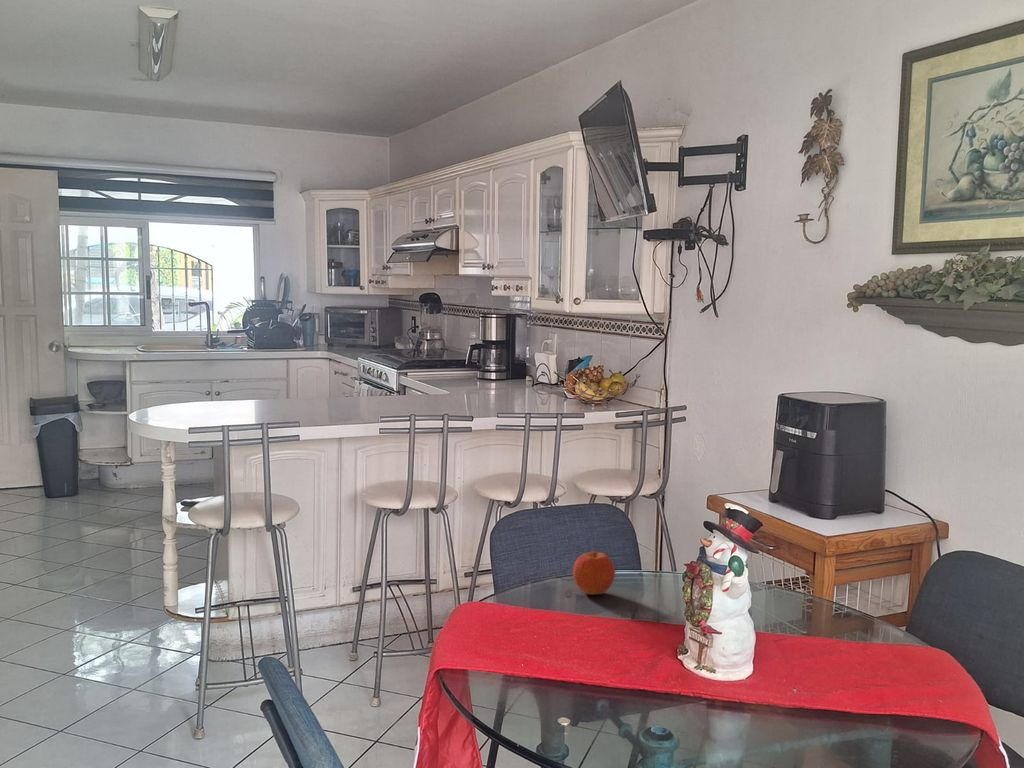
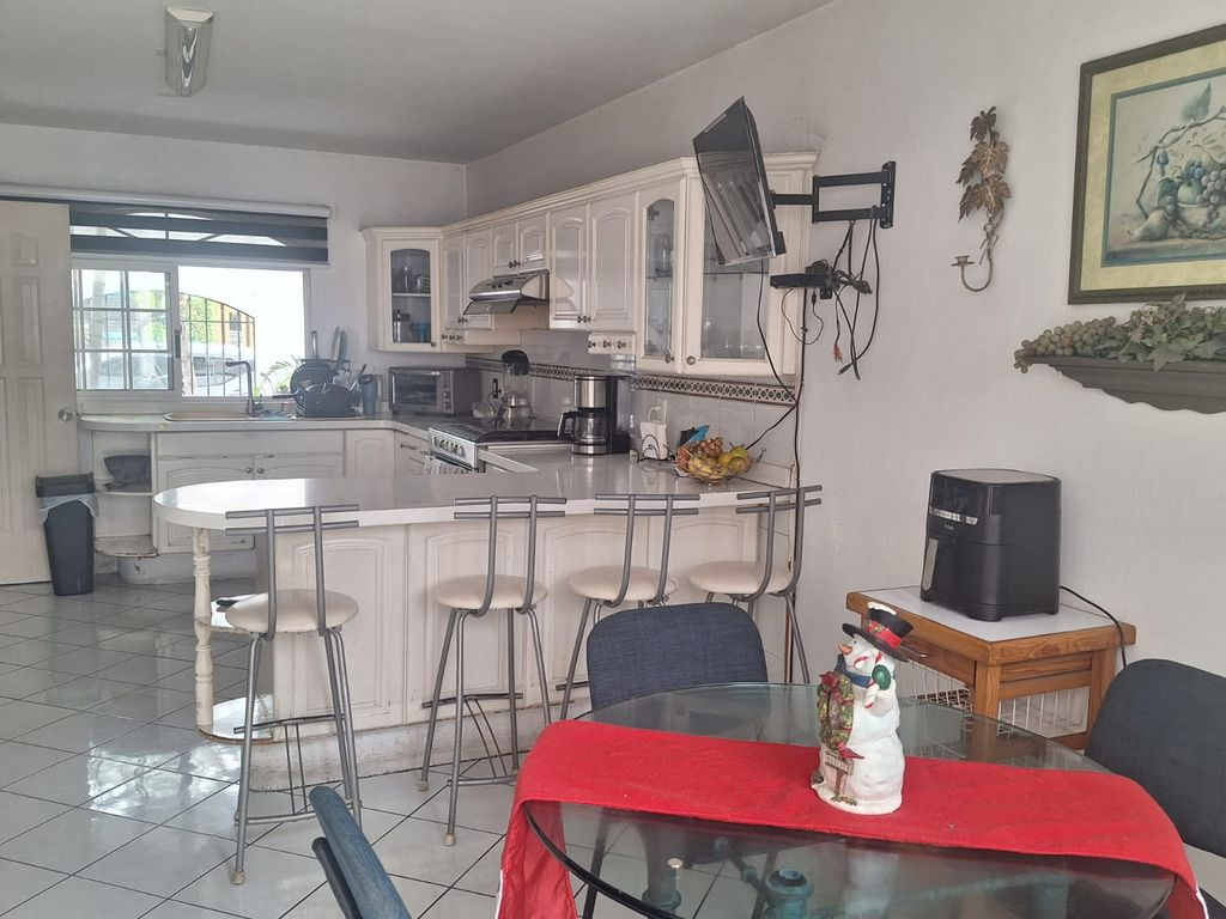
- fruit [572,551,616,596]
